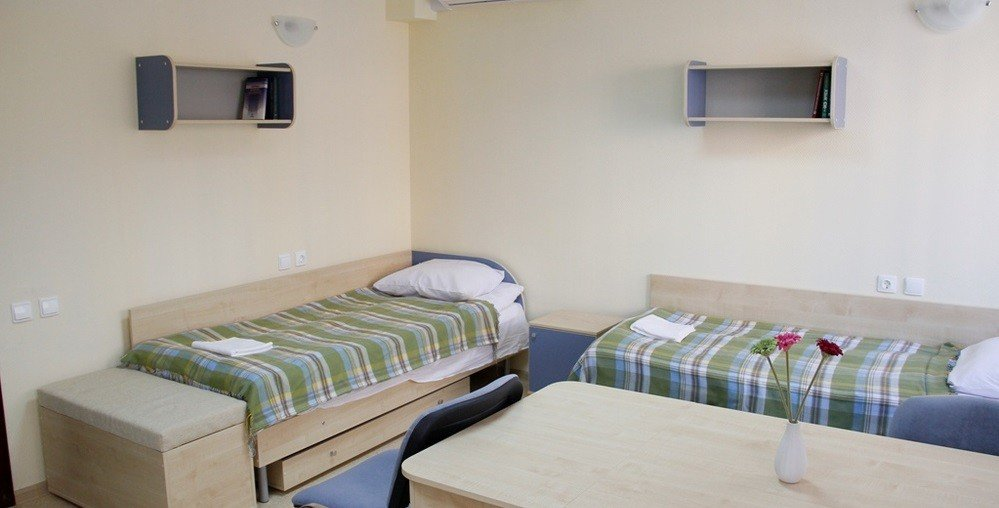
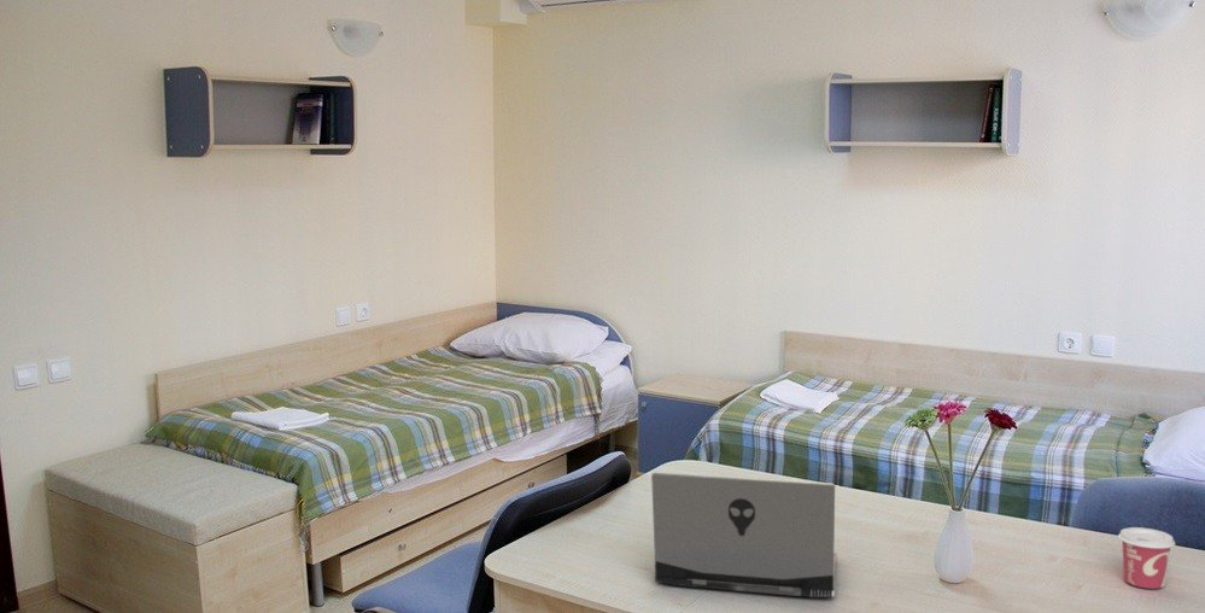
+ laptop computer [650,472,837,599]
+ cup [1117,526,1176,590]
